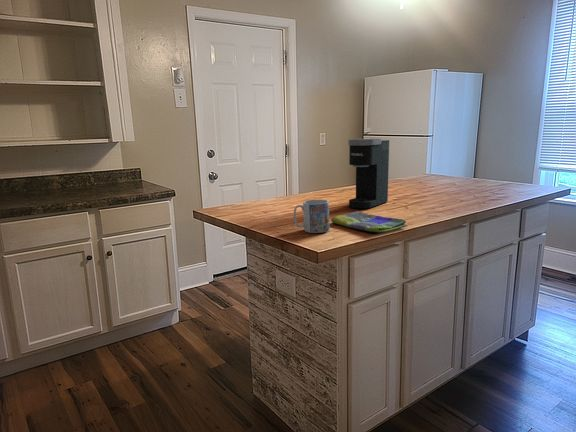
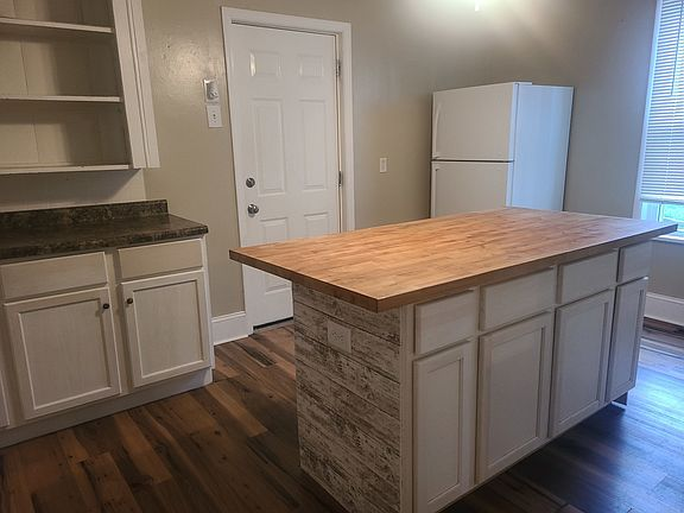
- mug [293,198,331,234]
- coffee maker [348,138,390,210]
- dish towel [330,210,408,233]
